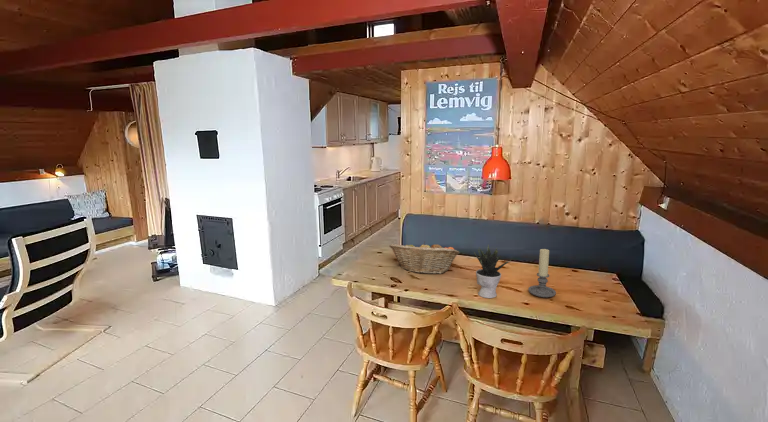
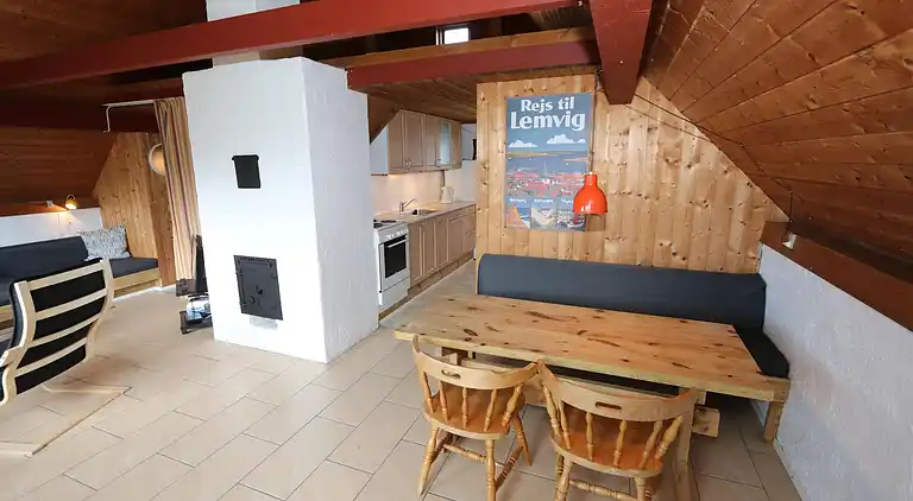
- potted plant [473,243,512,299]
- candle holder [527,248,557,298]
- fruit basket [388,240,460,275]
